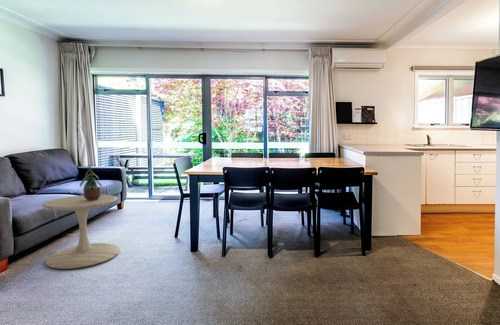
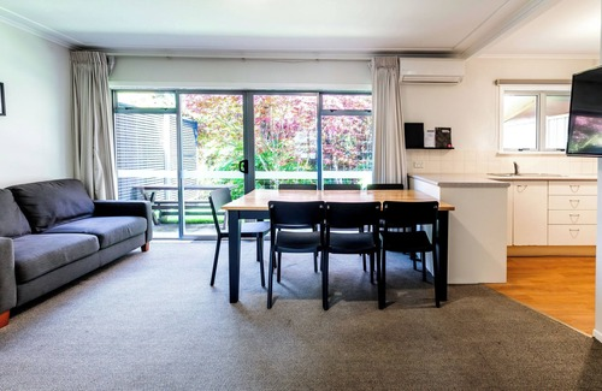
- side table [41,194,121,270]
- potted plant [79,163,103,200]
